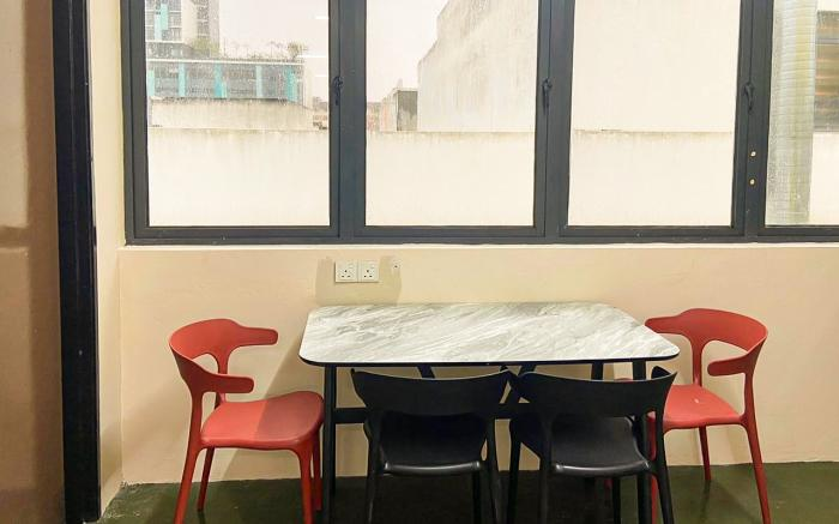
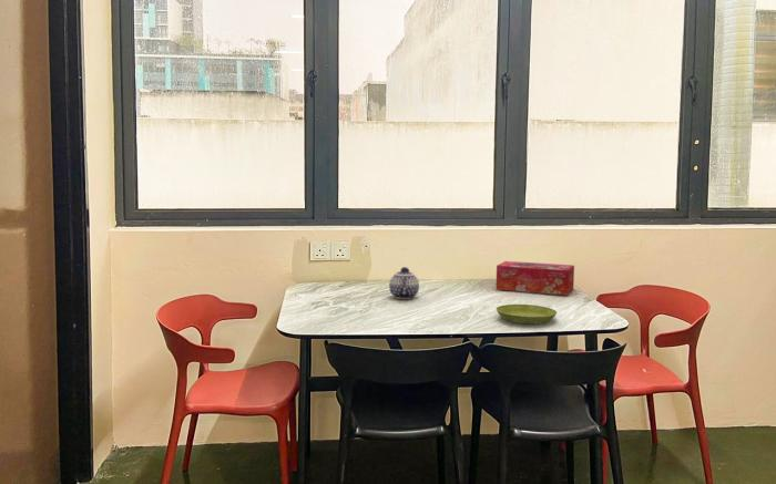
+ tissue box [494,260,575,296]
+ saucer [496,303,558,325]
+ teapot [388,266,420,300]
